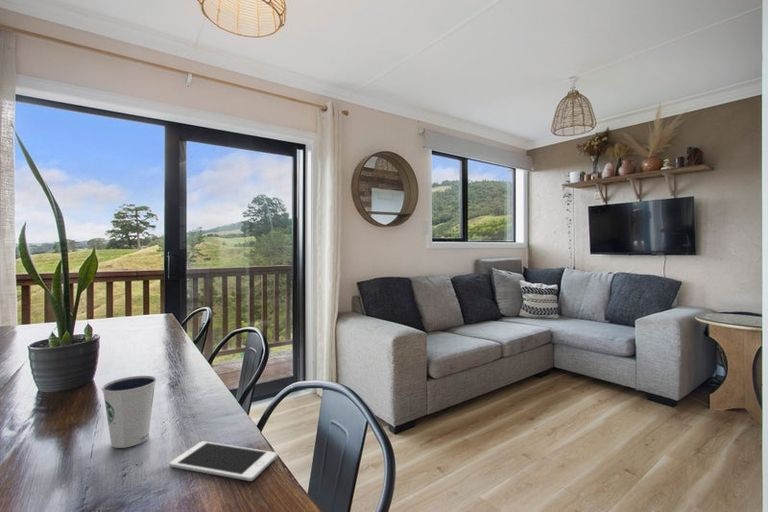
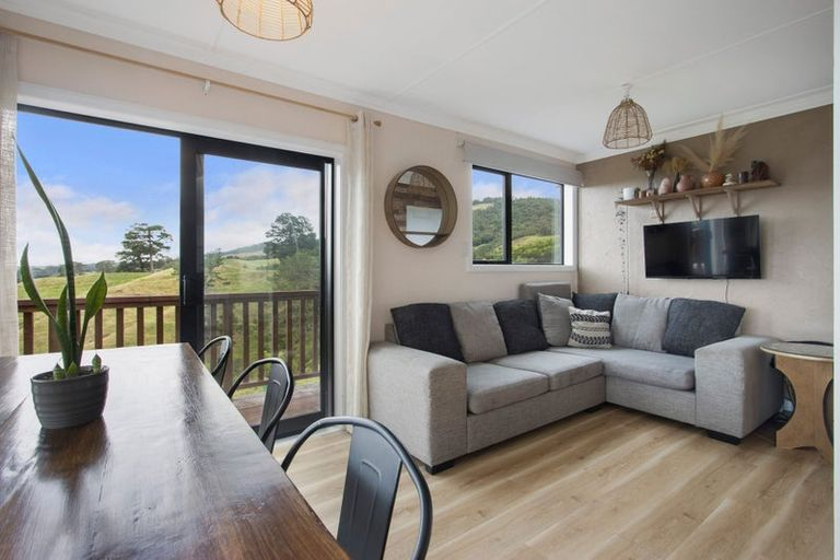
- dixie cup [101,375,157,449]
- cell phone [168,440,278,482]
